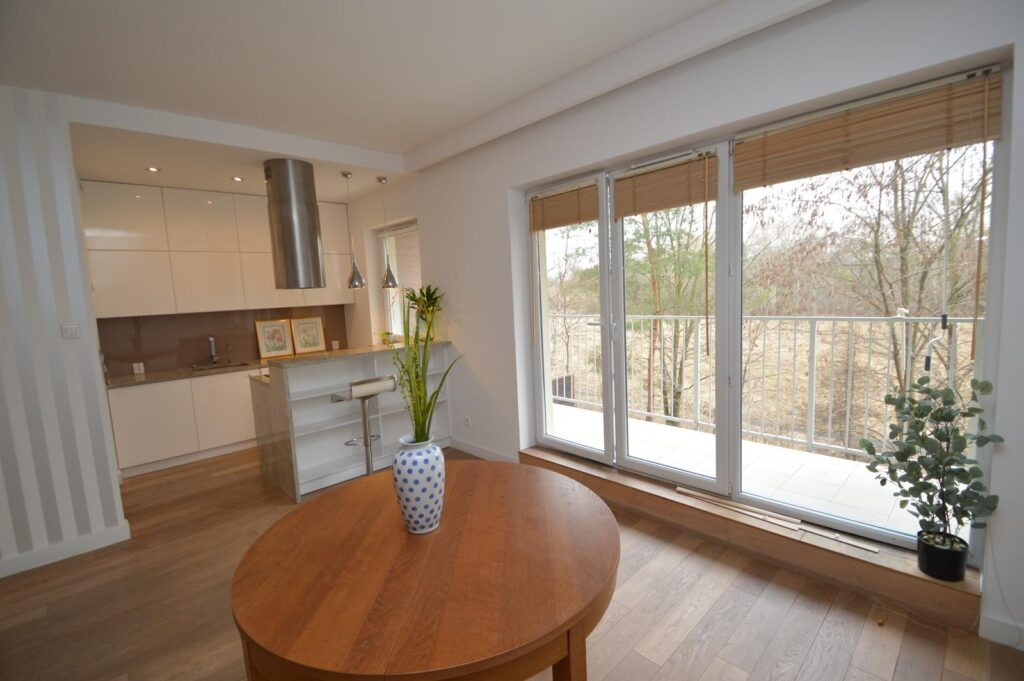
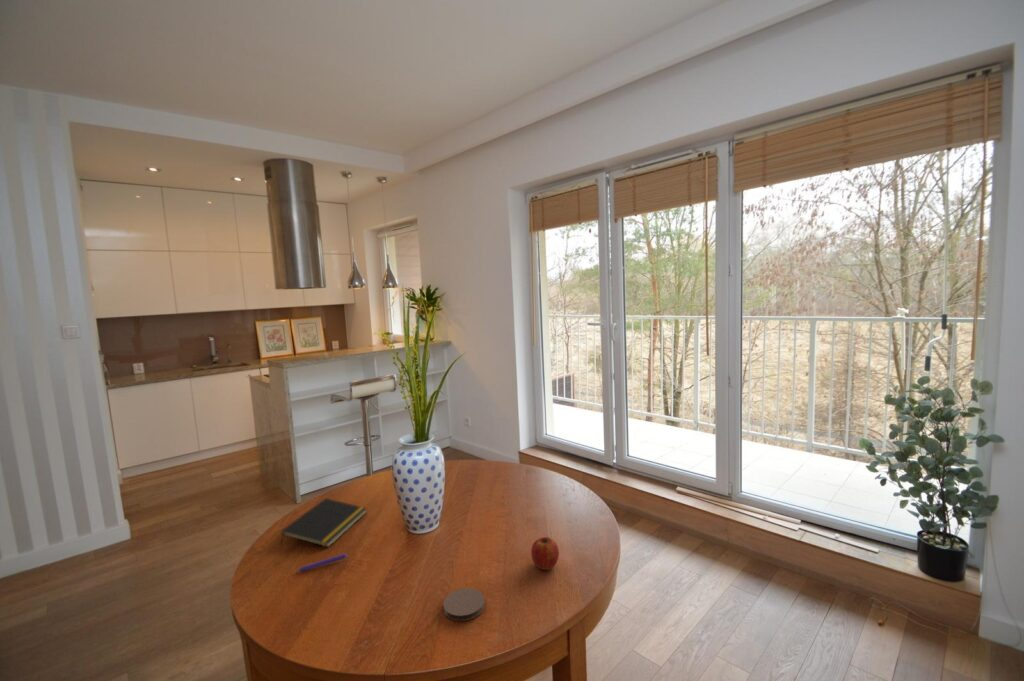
+ pen [296,553,349,572]
+ coaster [442,587,486,622]
+ fruit [530,536,560,571]
+ notepad [280,497,368,548]
